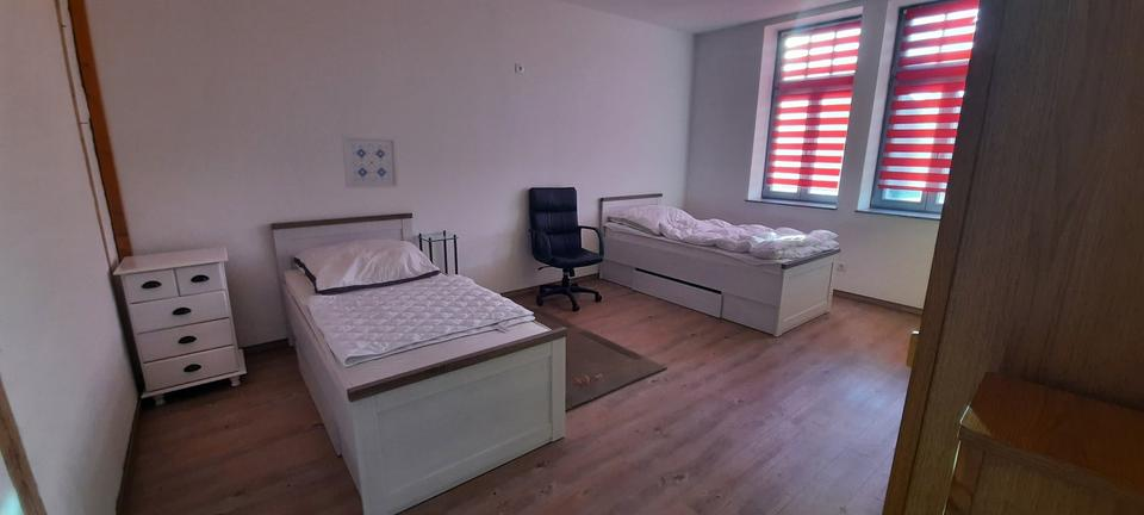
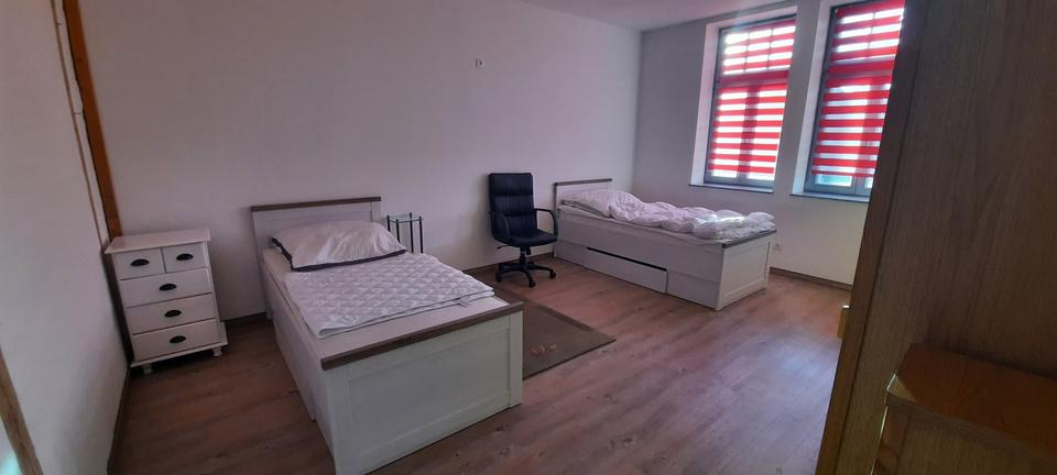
- wall art [341,135,399,190]
